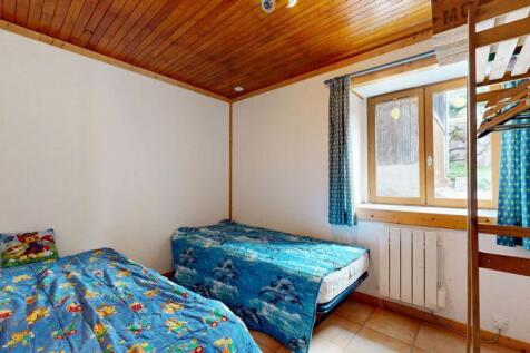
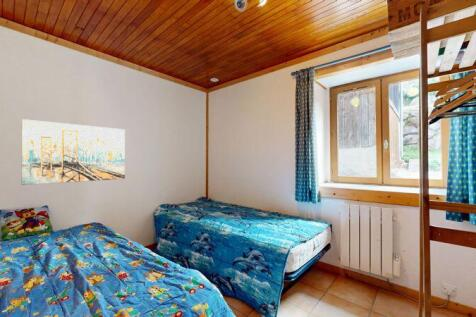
+ wall art [20,118,126,186]
